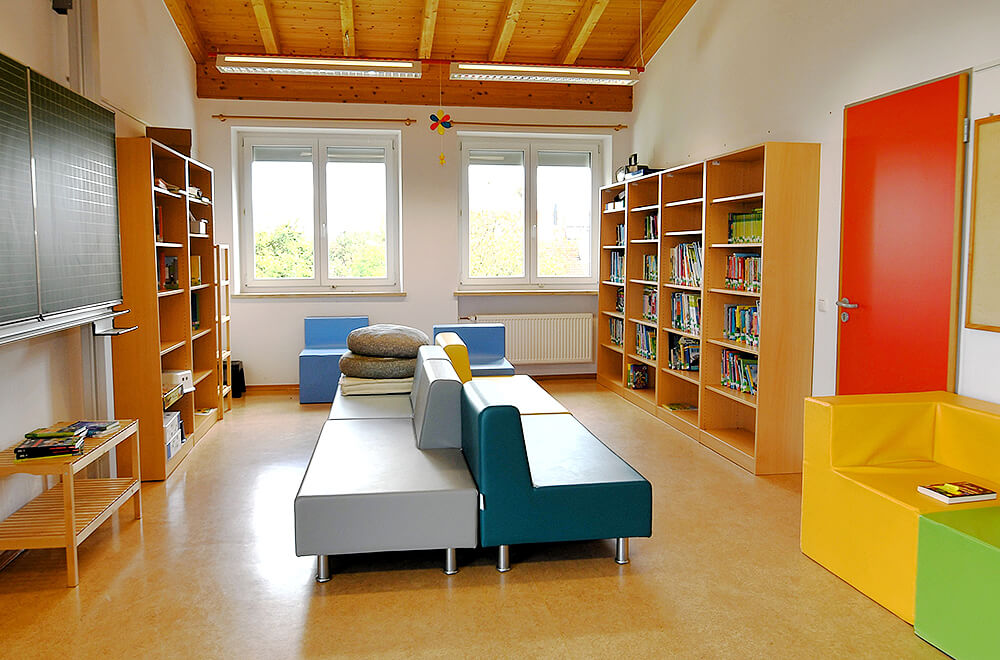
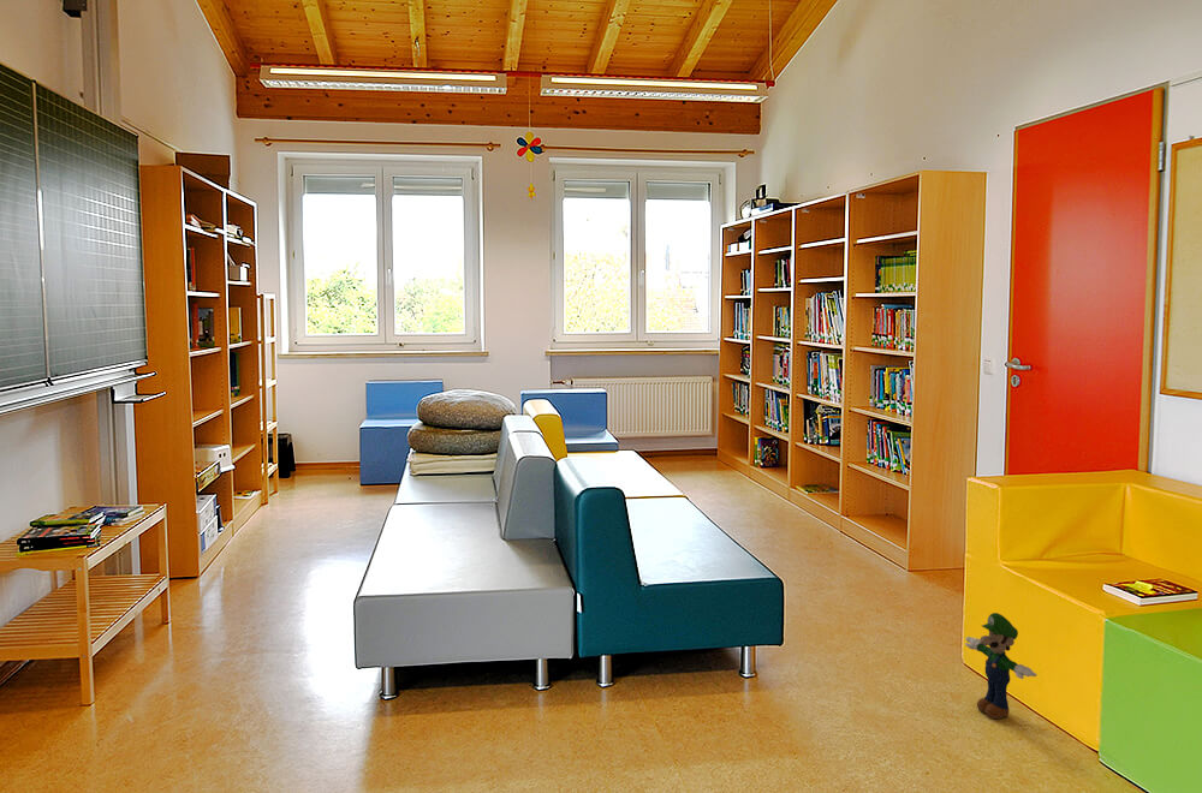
+ plush toy [964,612,1039,720]
